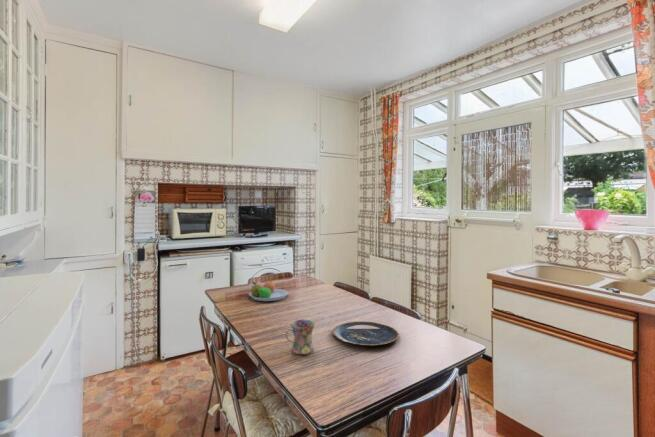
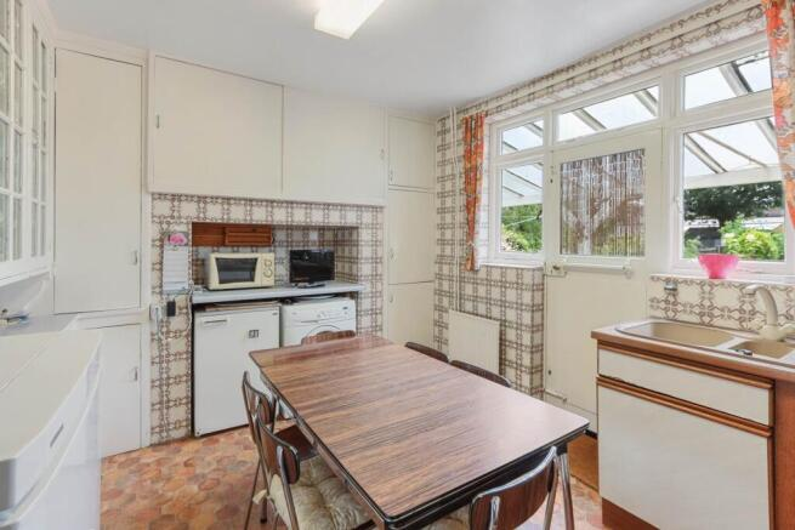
- fruit bowl [248,280,289,302]
- mug [284,319,316,355]
- plate [332,320,400,347]
